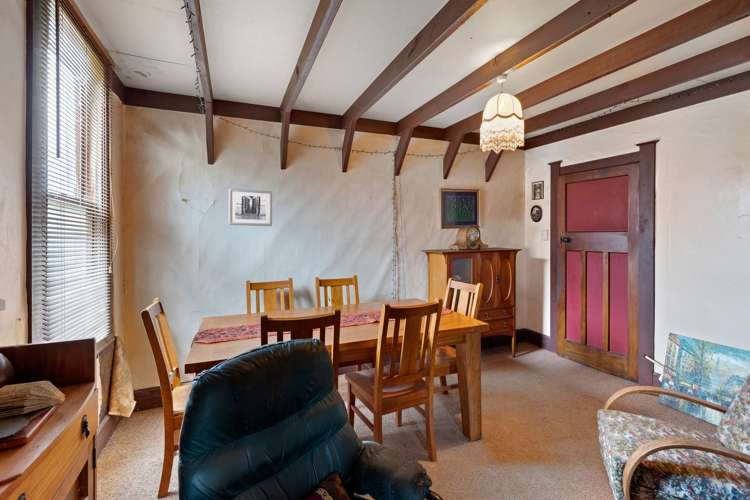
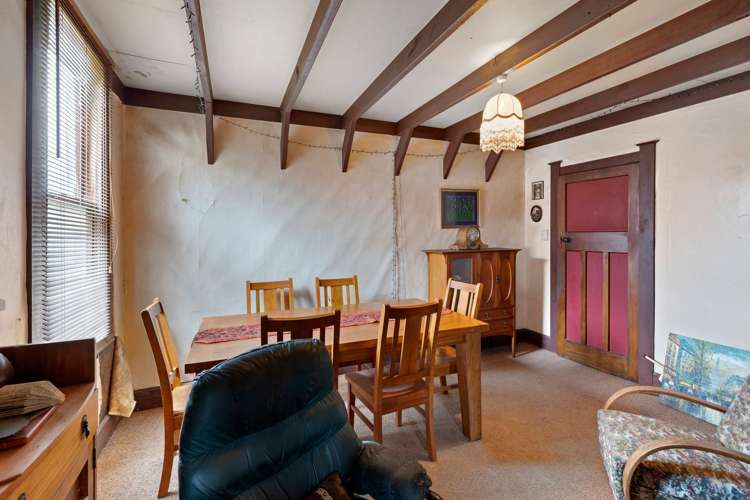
- wall art [228,188,273,227]
